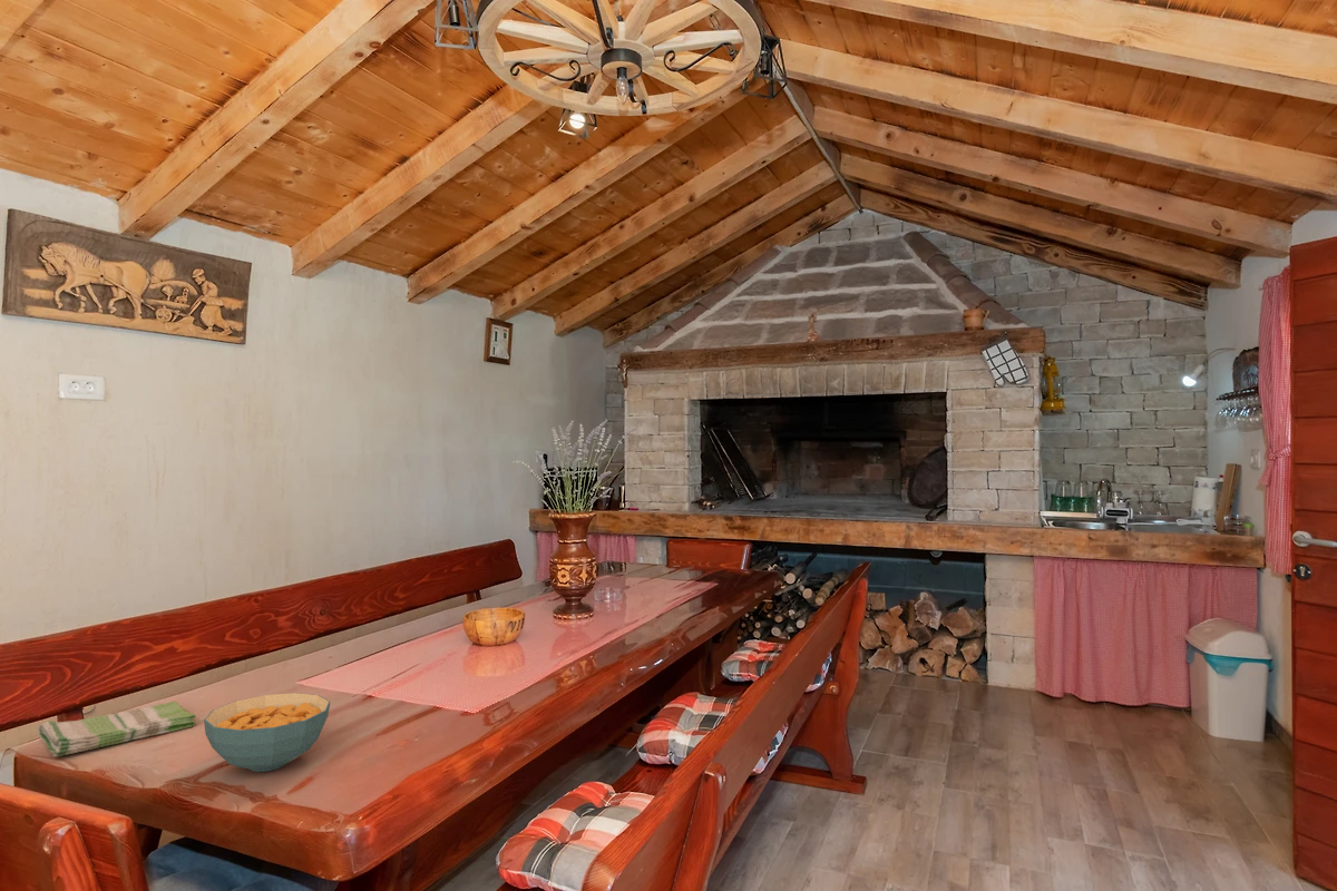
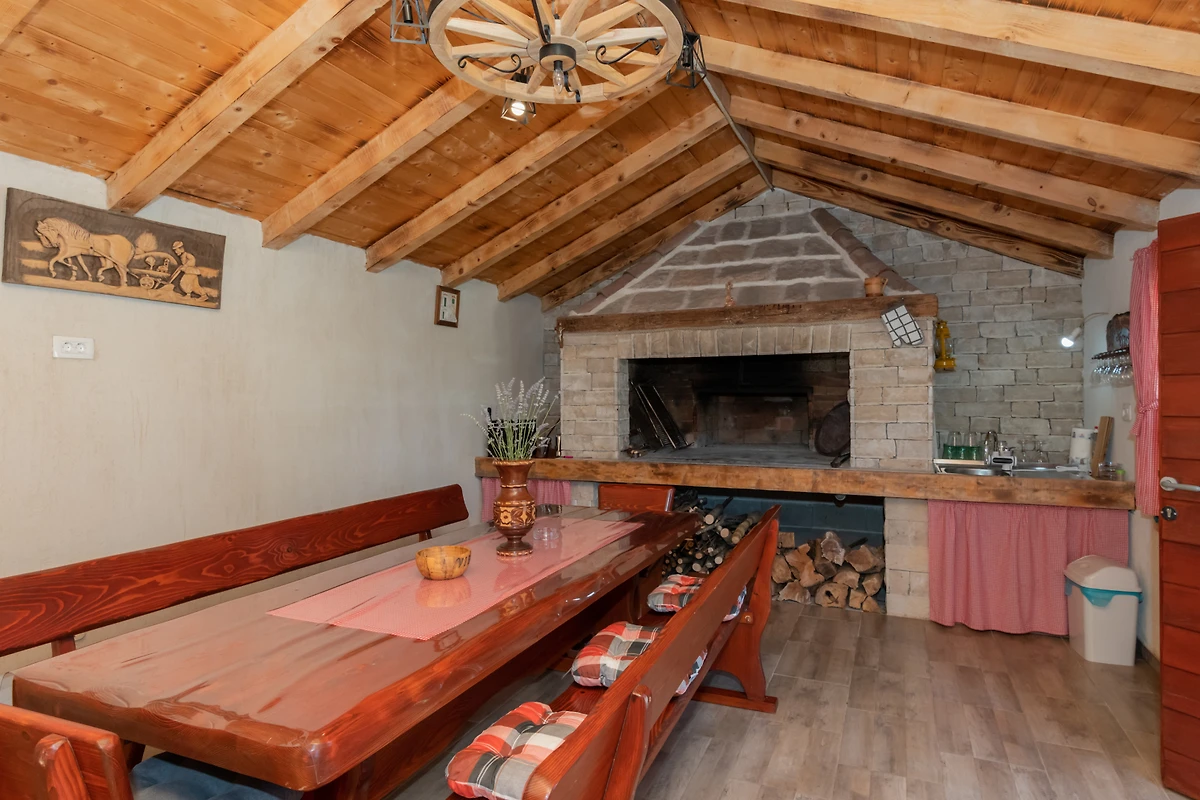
- cereal bowl [203,692,331,773]
- dish towel [37,701,197,757]
